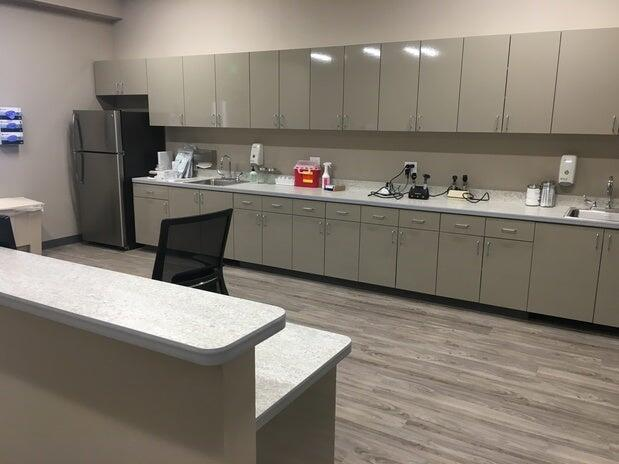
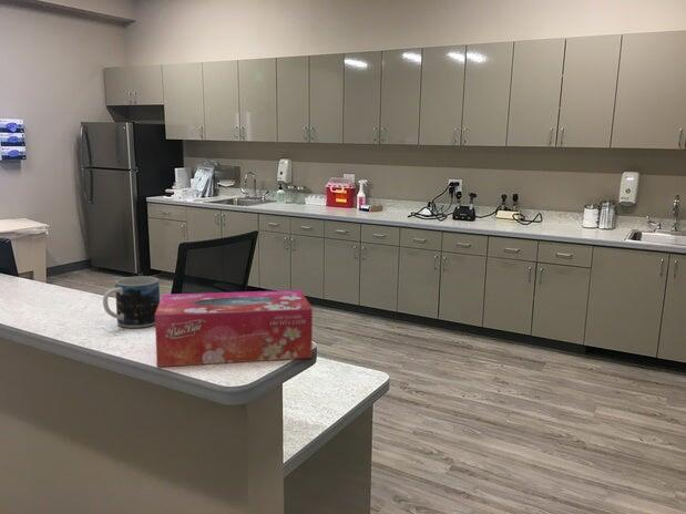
+ mug [102,275,161,329]
+ tissue box [154,289,314,368]
